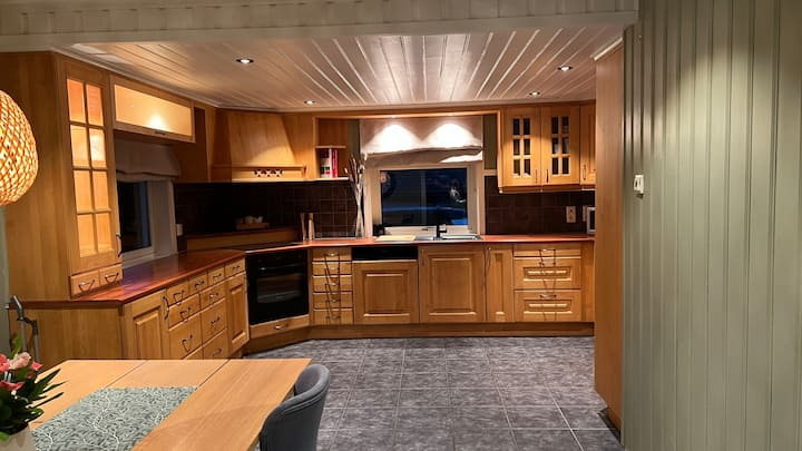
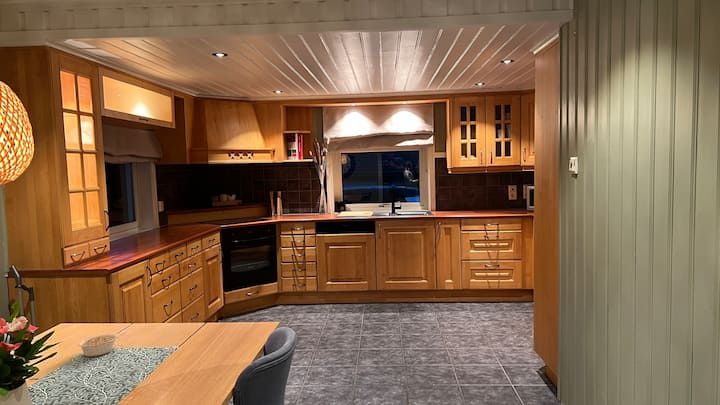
+ legume [77,333,125,357]
